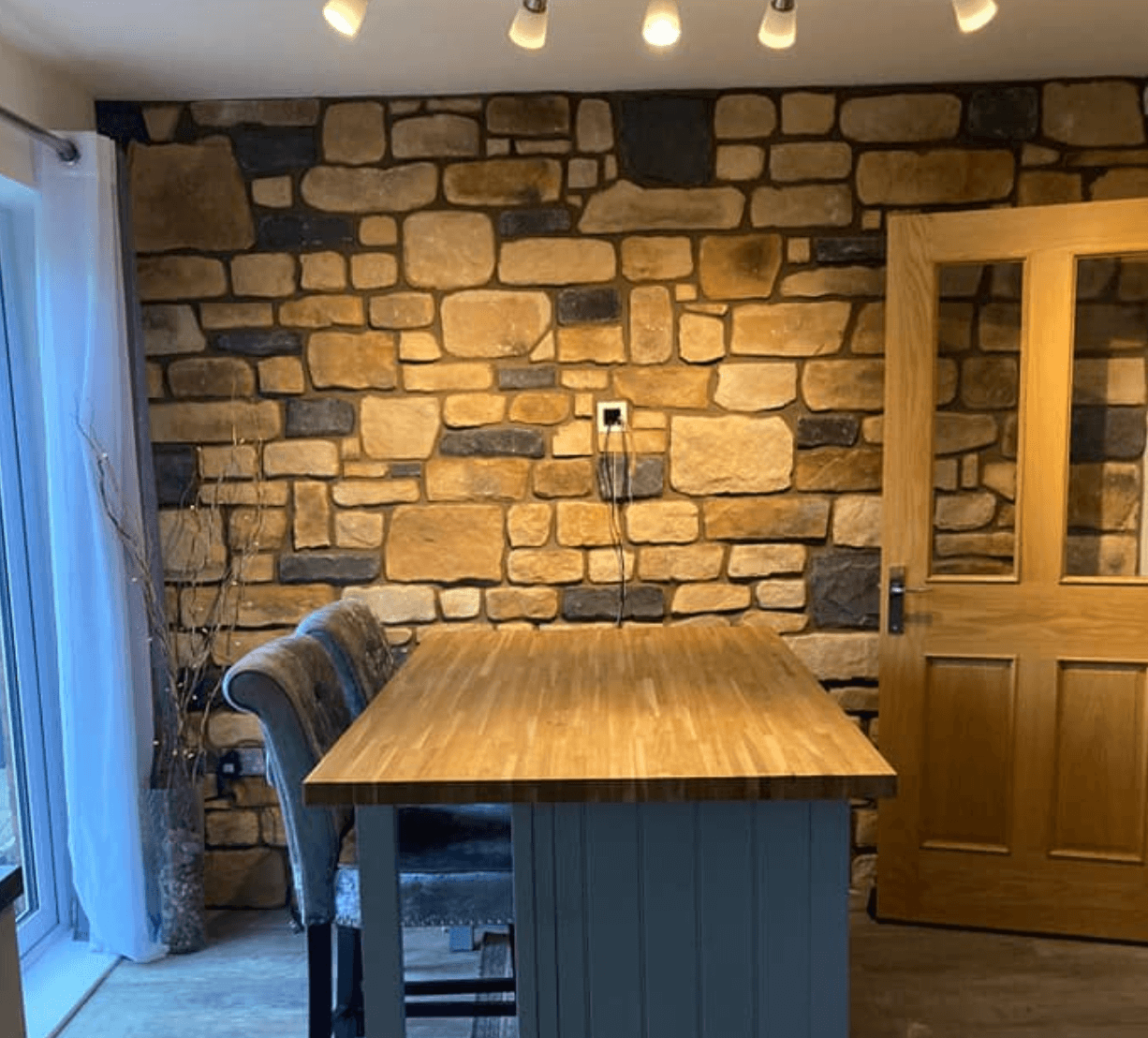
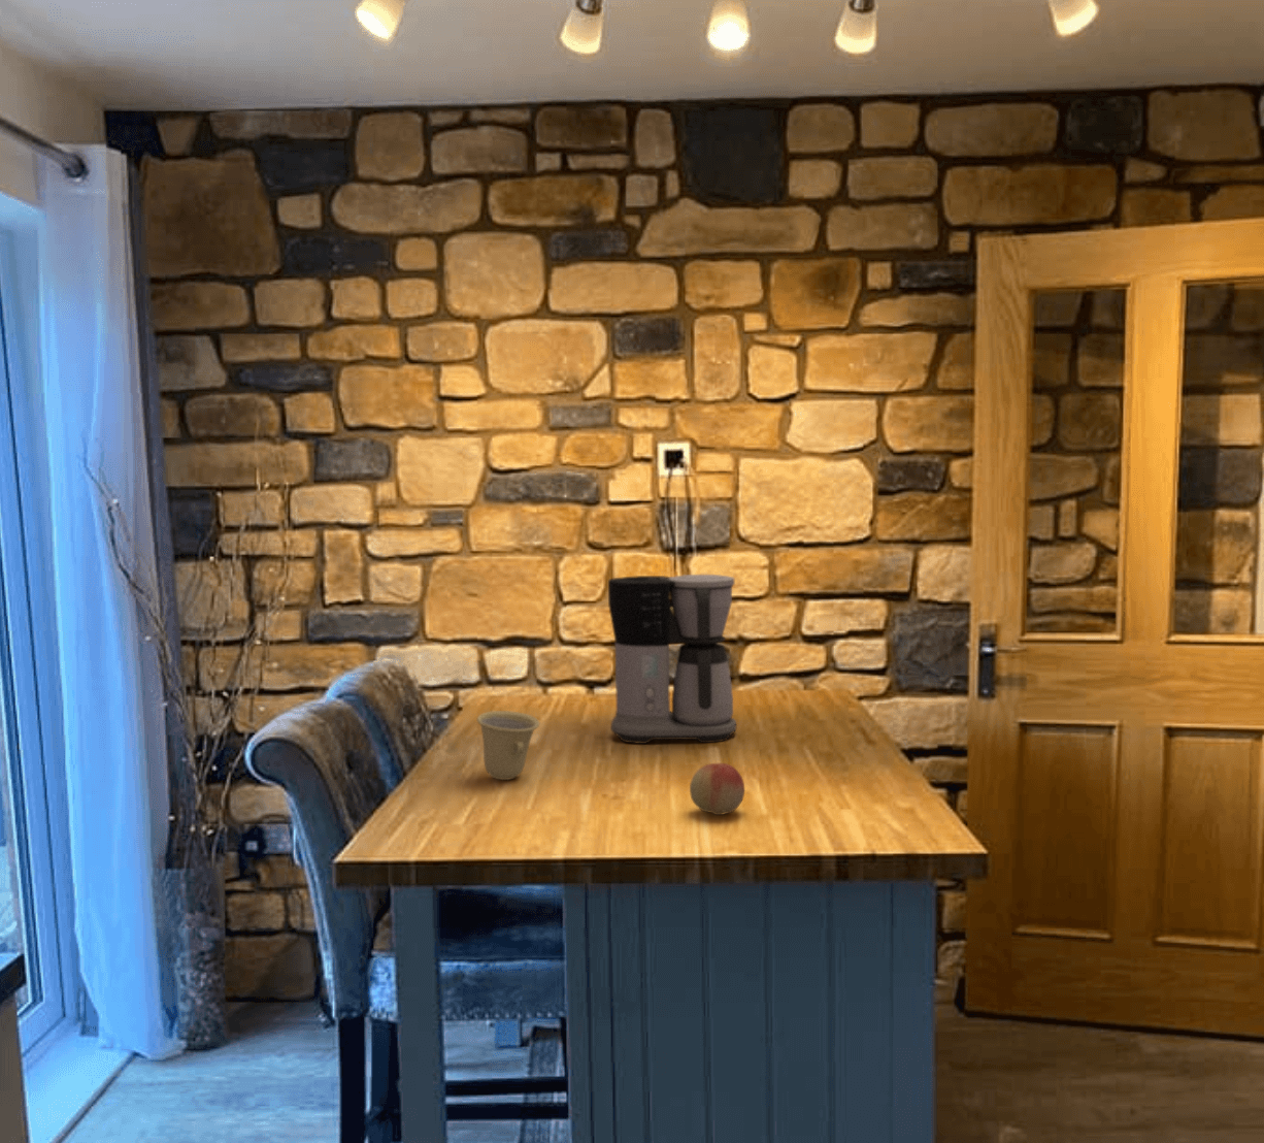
+ cup [476,710,541,781]
+ fruit [689,762,745,816]
+ coffee maker [608,574,738,744]
